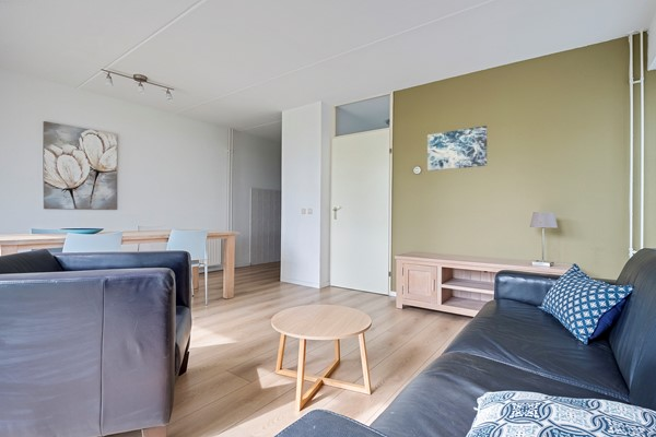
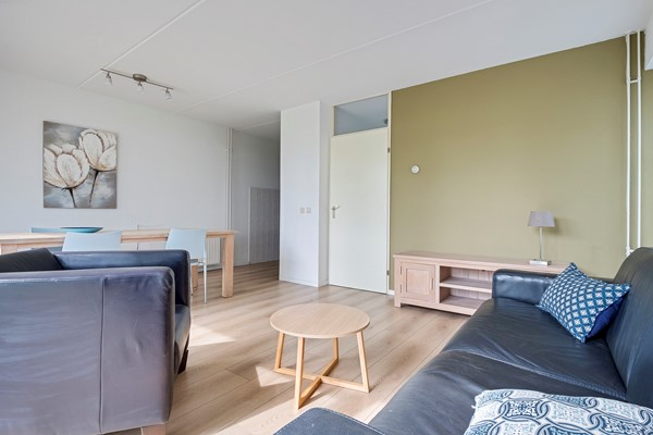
- wall art [426,125,488,172]
